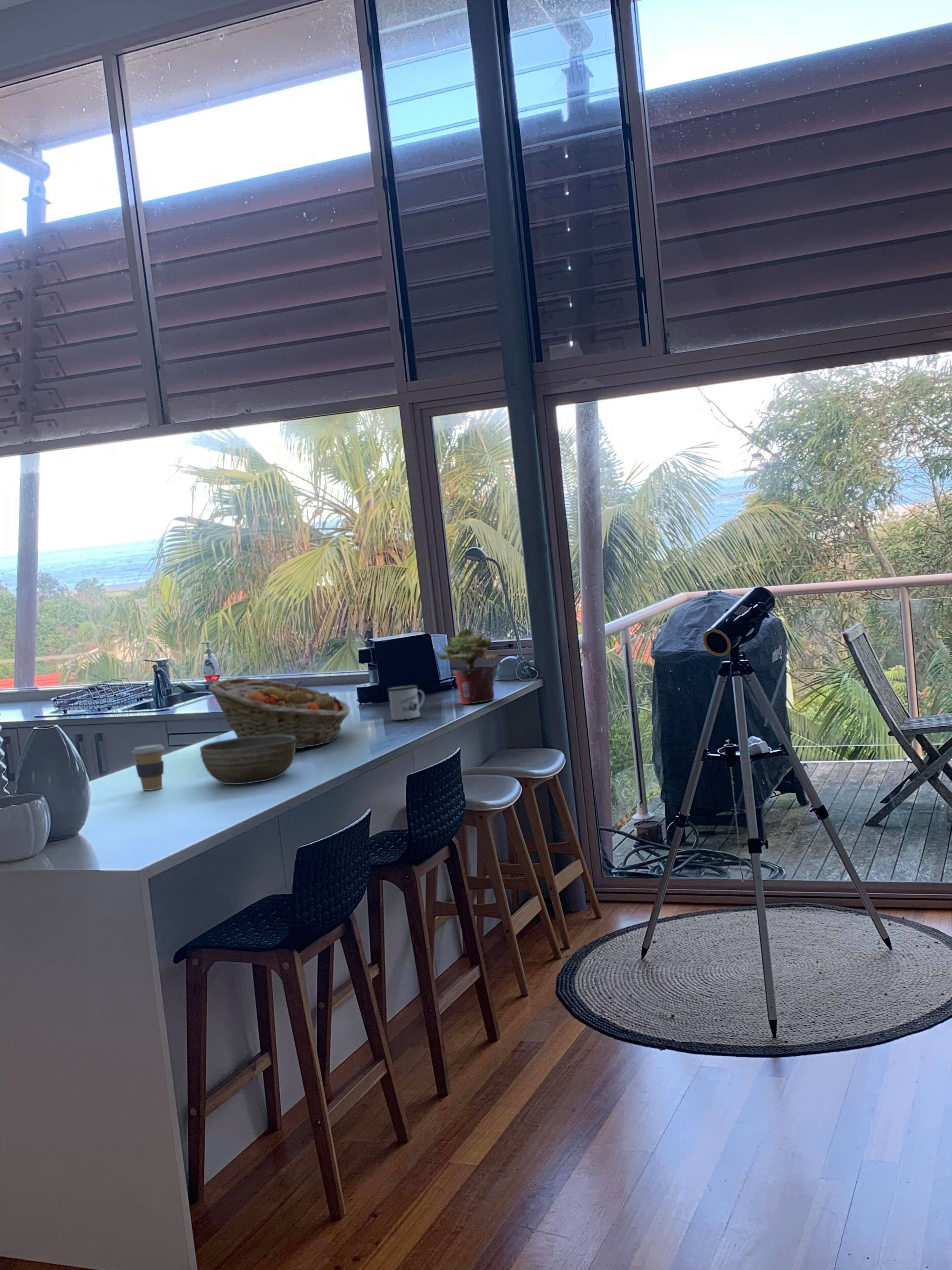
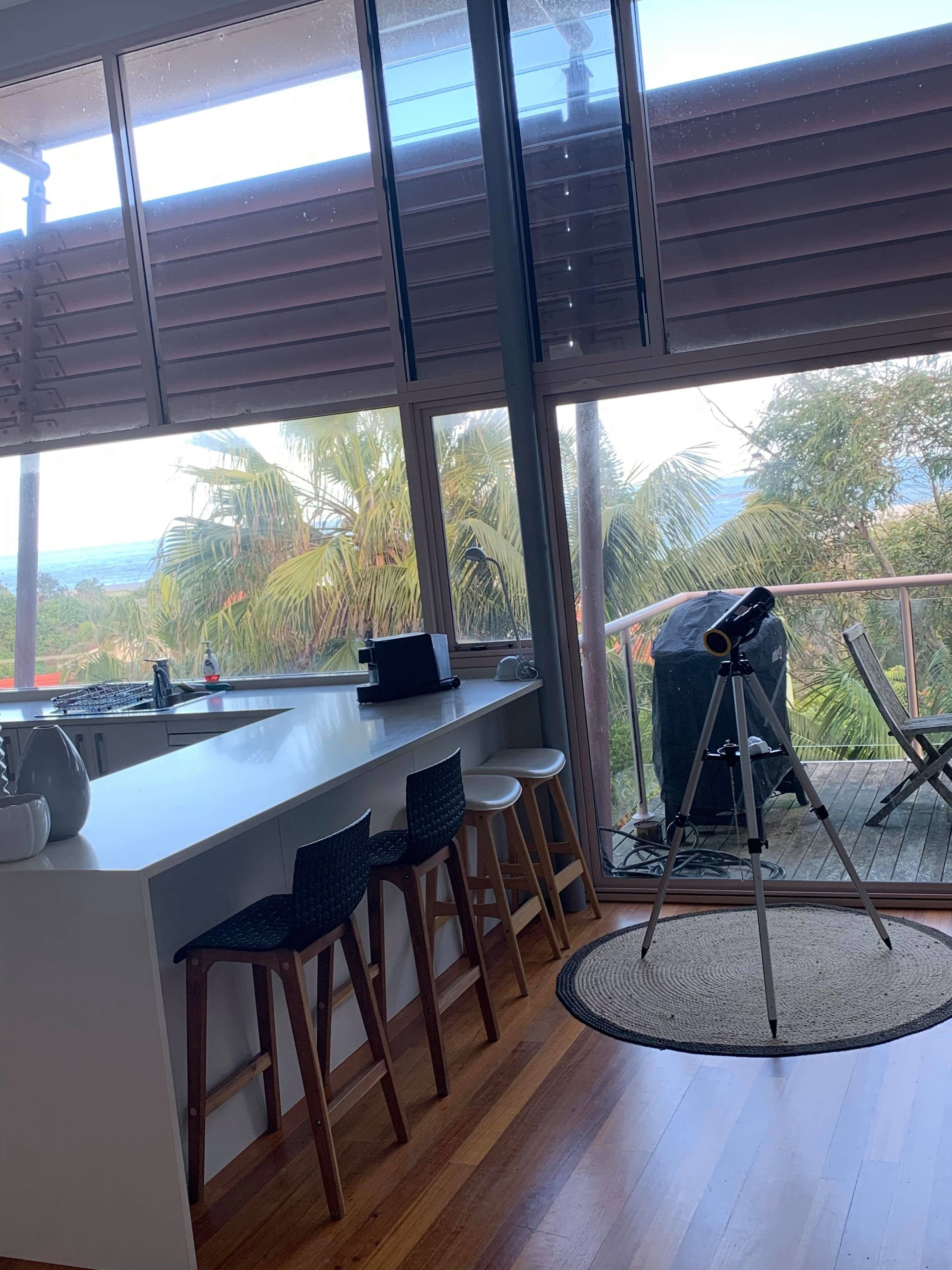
- coffee cup [131,744,165,791]
- mug [387,685,425,720]
- bowl [199,735,296,784]
- potted plant [436,628,499,704]
- fruit basket [208,677,350,749]
